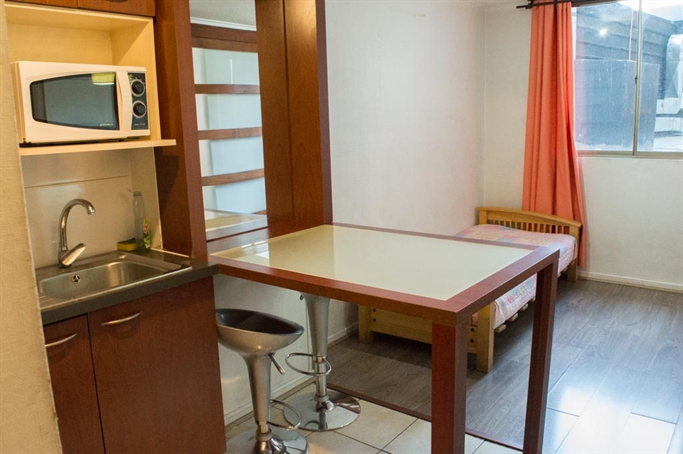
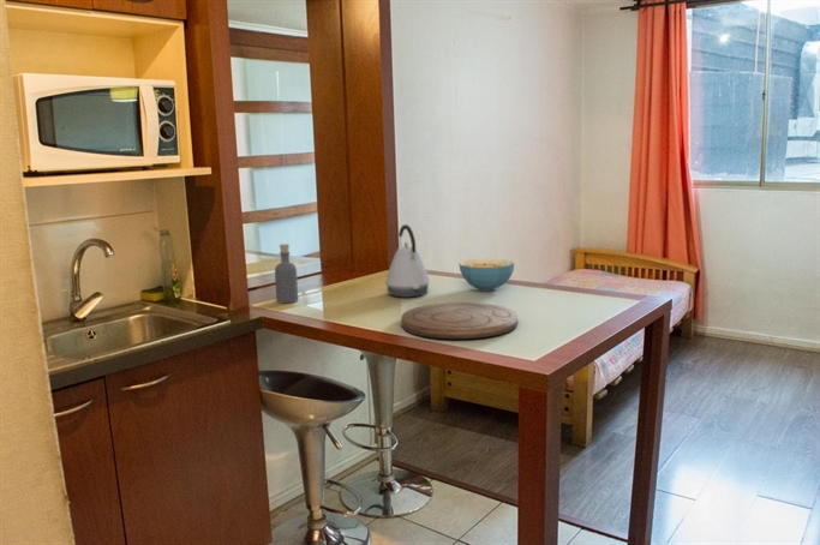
+ cutting board [400,301,519,340]
+ bottle [274,242,299,304]
+ kettle [384,223,431,299]
+ cereal bowl [457,258,515,292]
